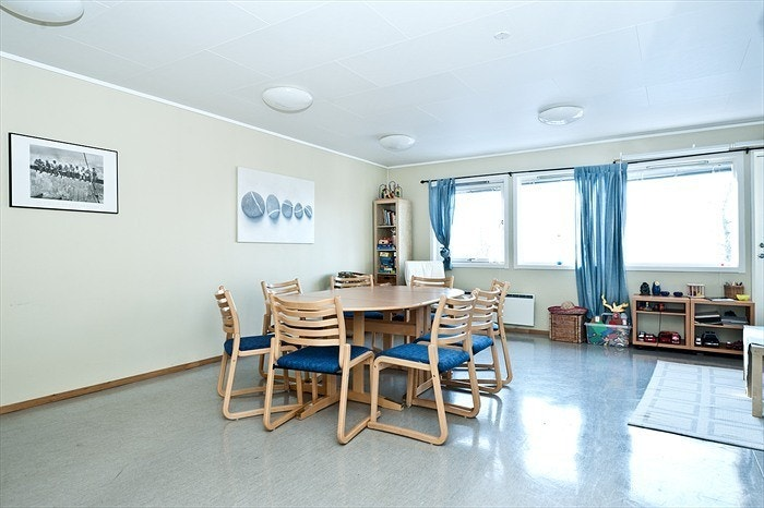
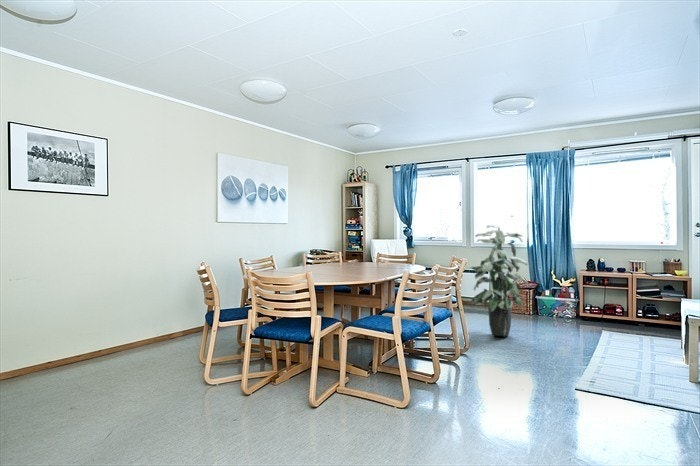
+ indoor plant [469,224,529,337]
